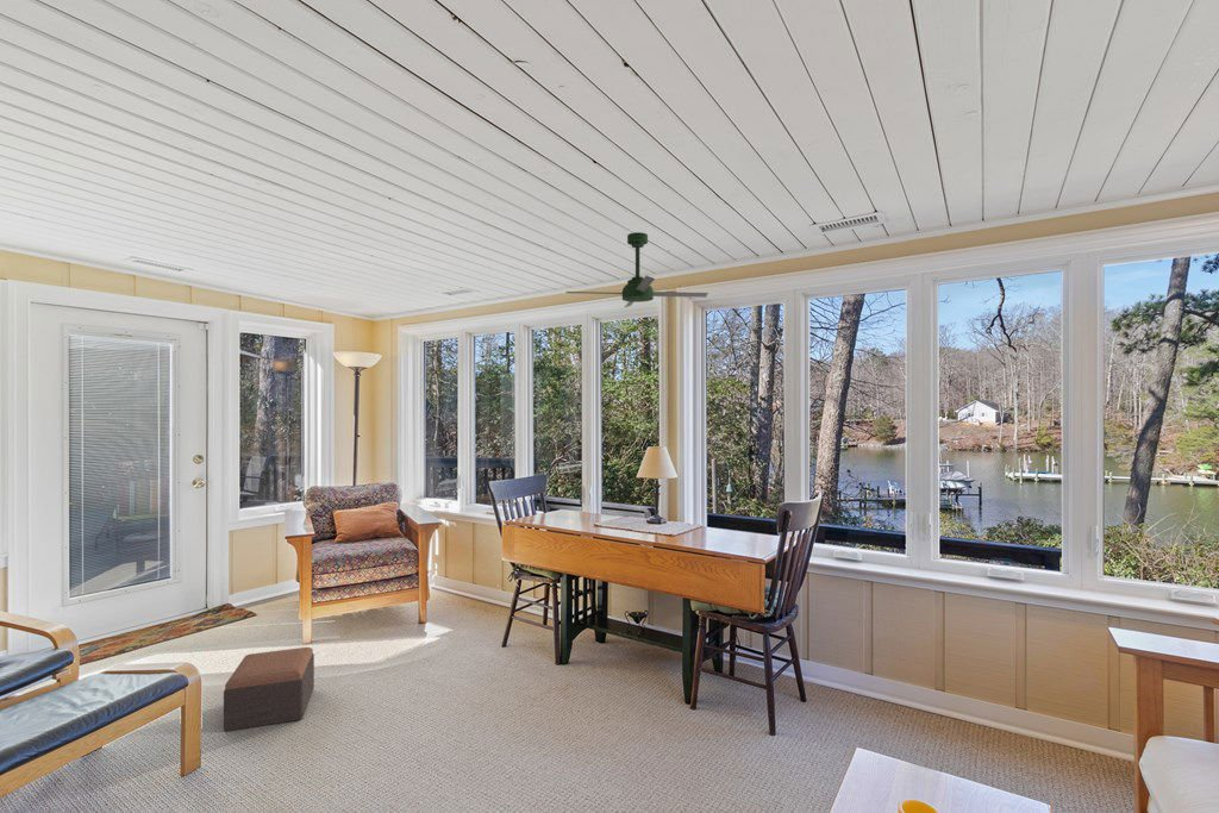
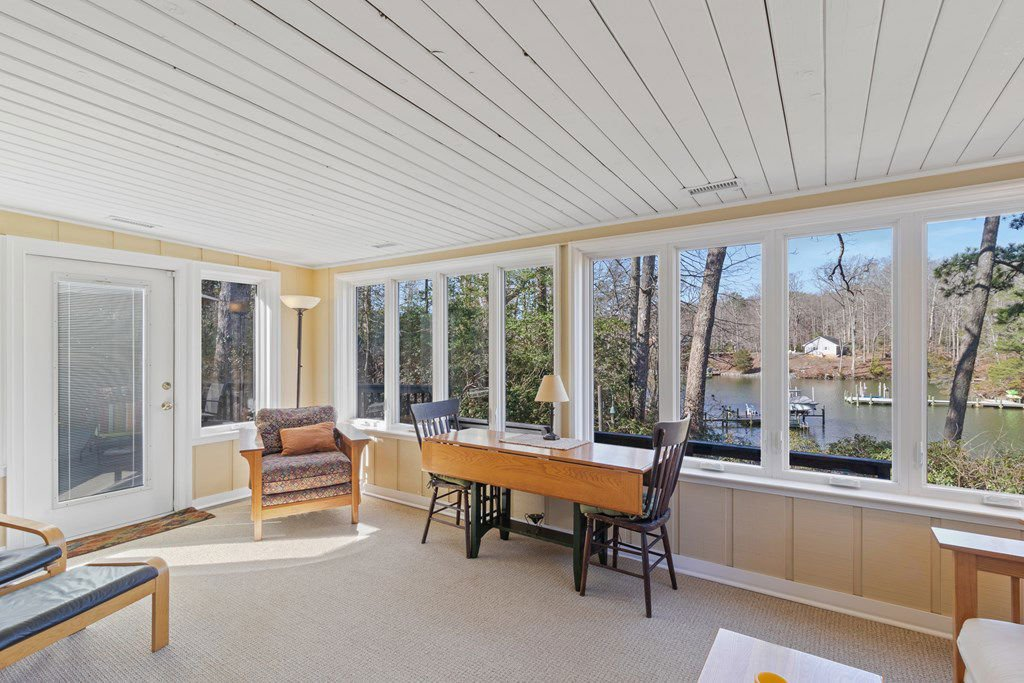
- footstool [223,646,315,732]
- ceiling fan [565,231,709,308]
